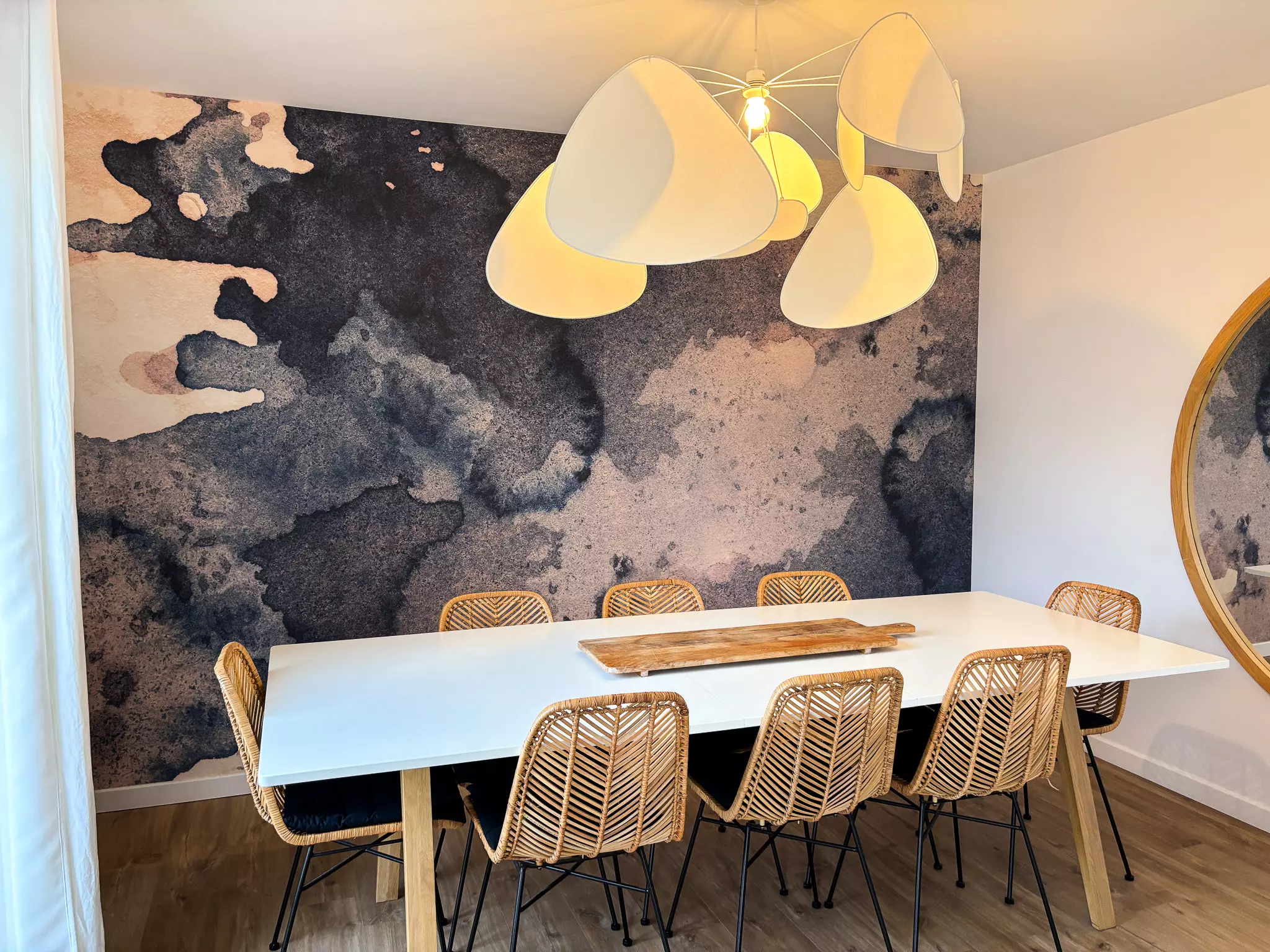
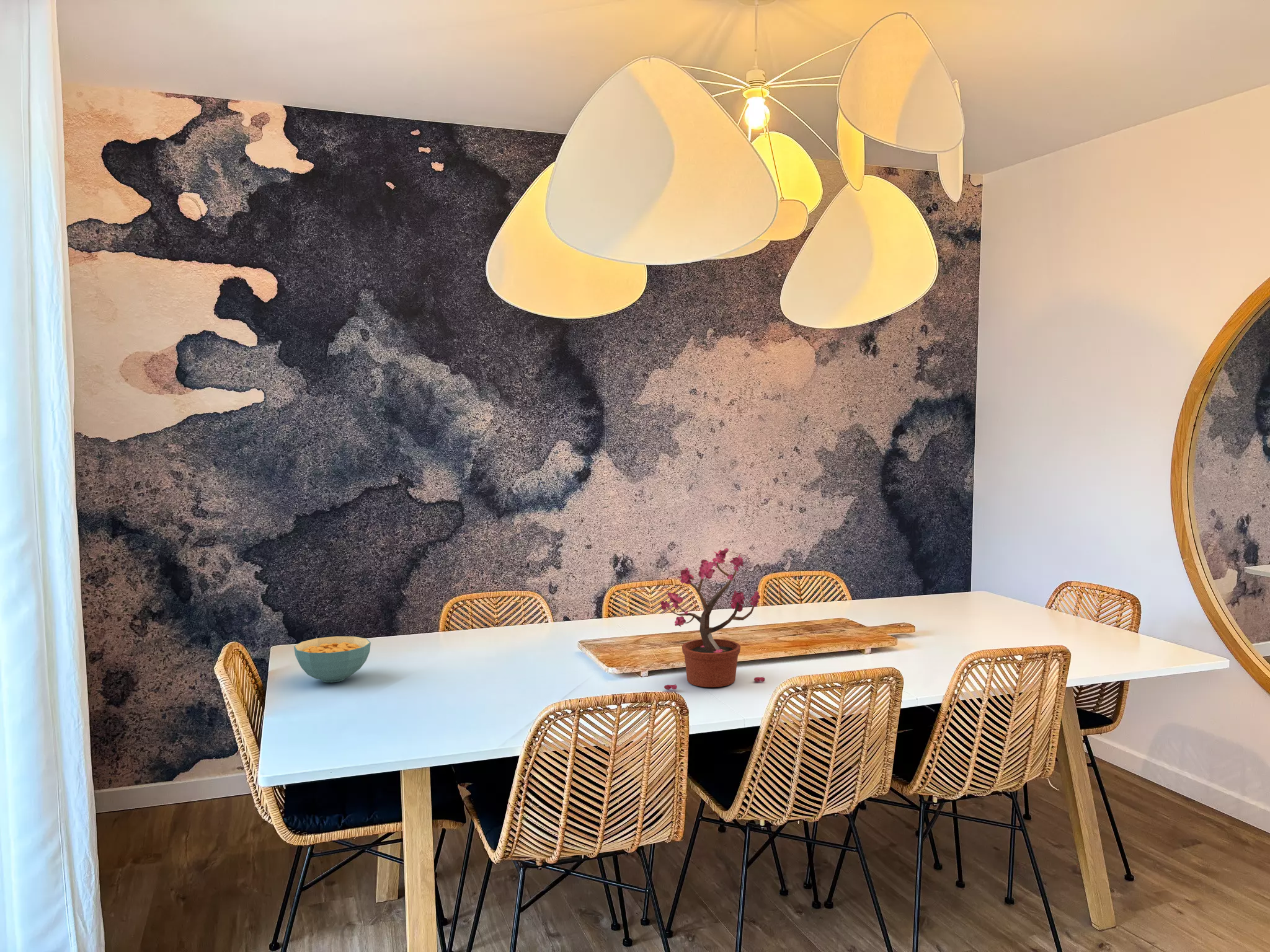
+ cereal bowl [293,636,371,683]
+ potted plant [660,547,765,690]
